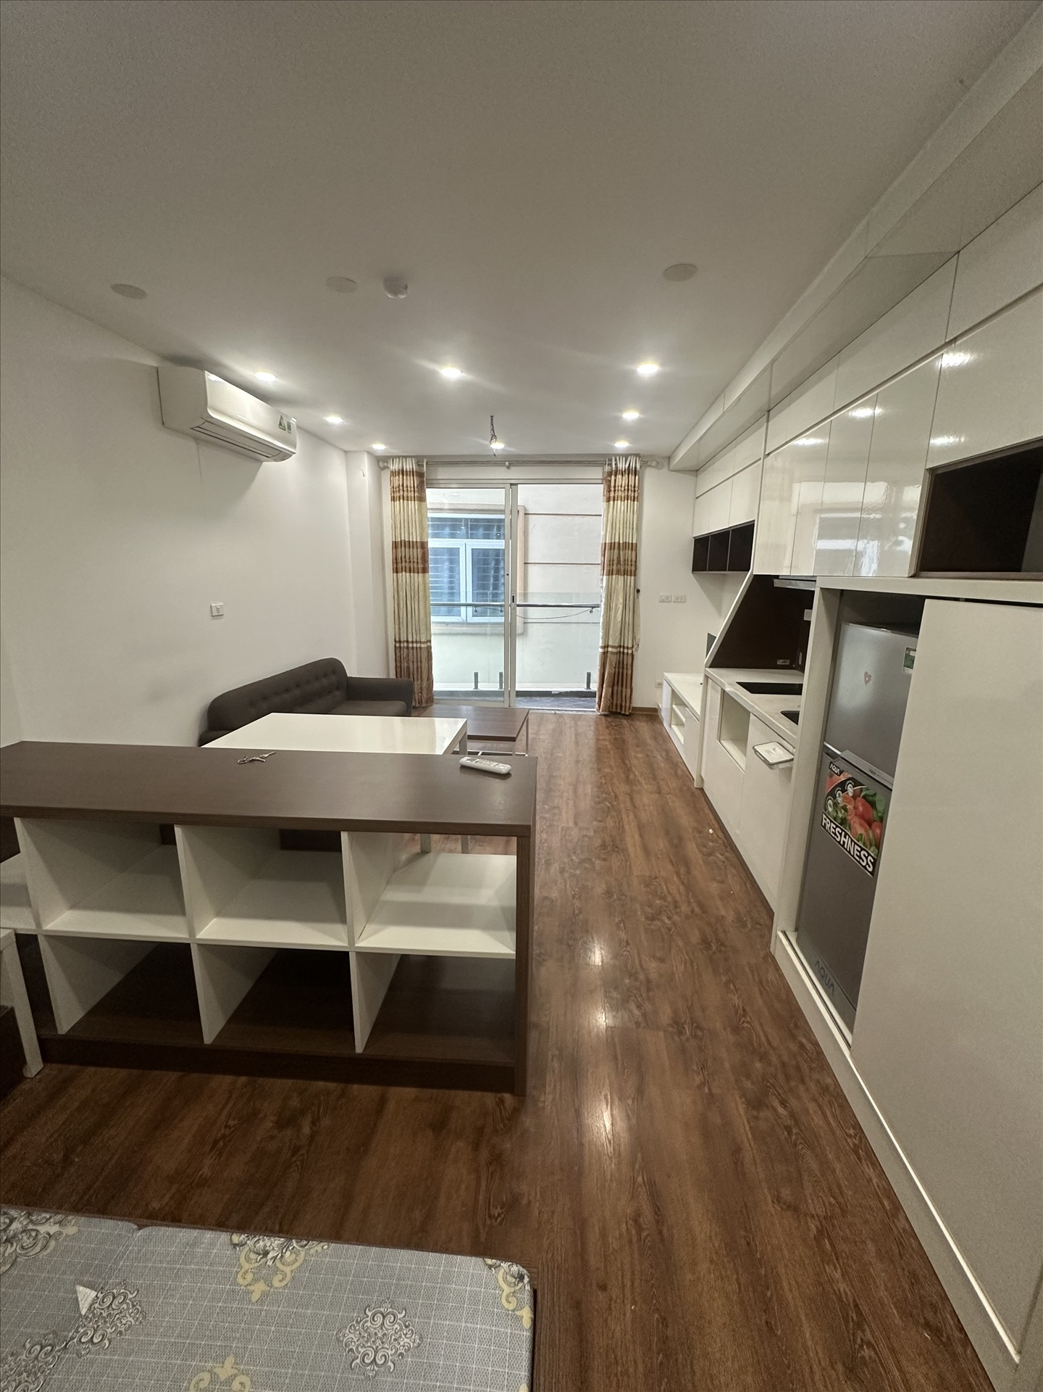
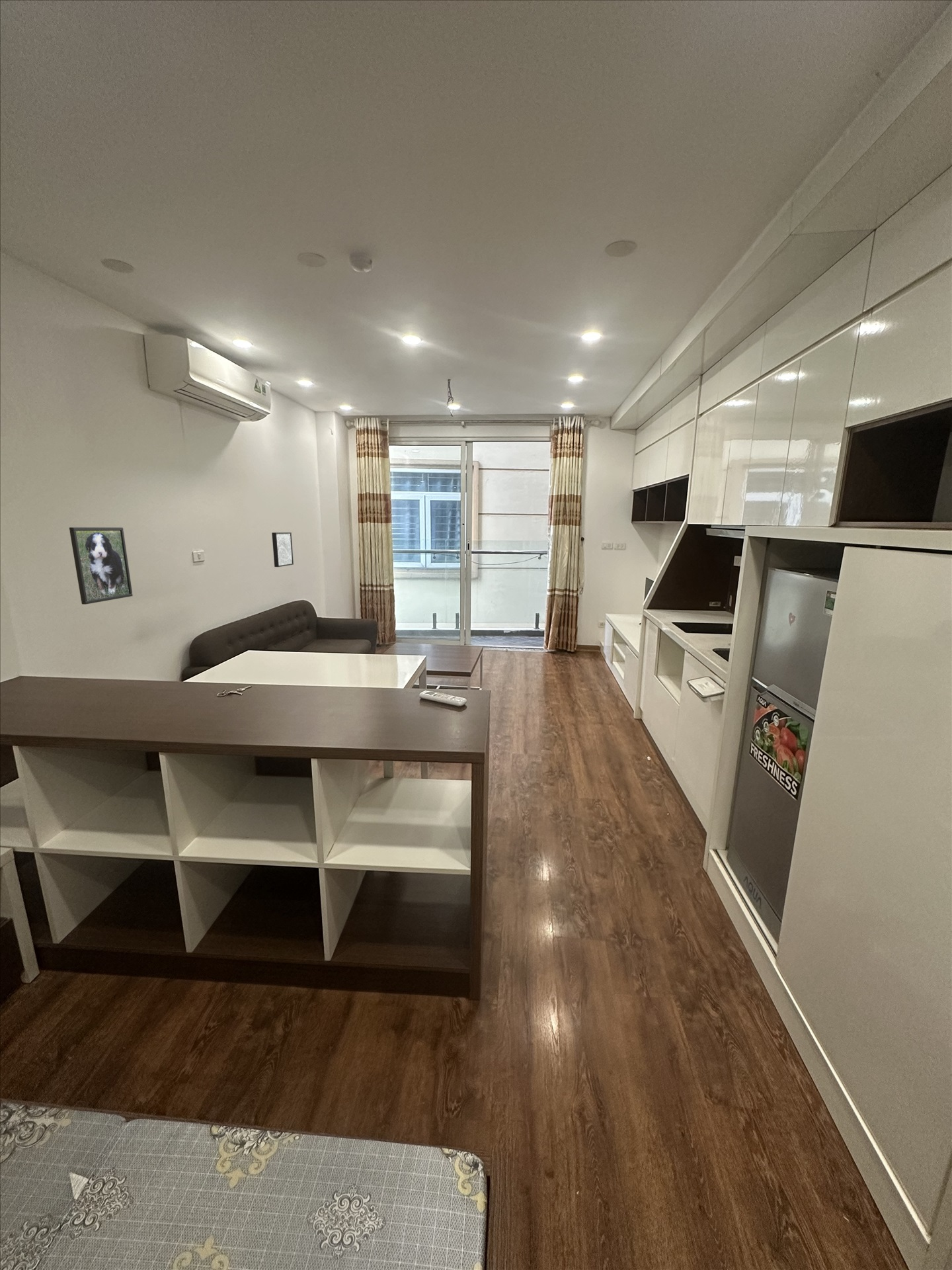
+ wall art [271,532,294,568]
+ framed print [69,527,134,605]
